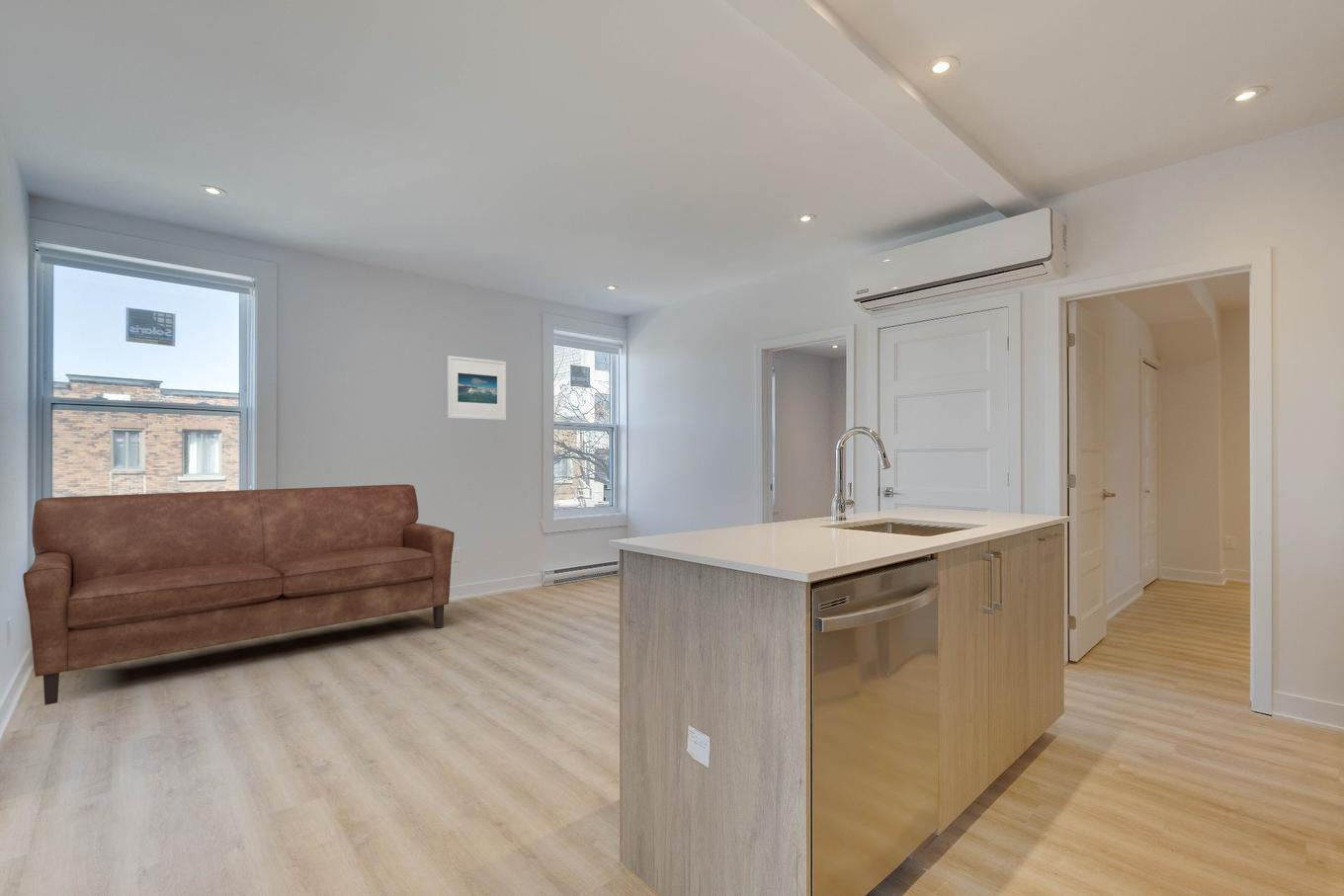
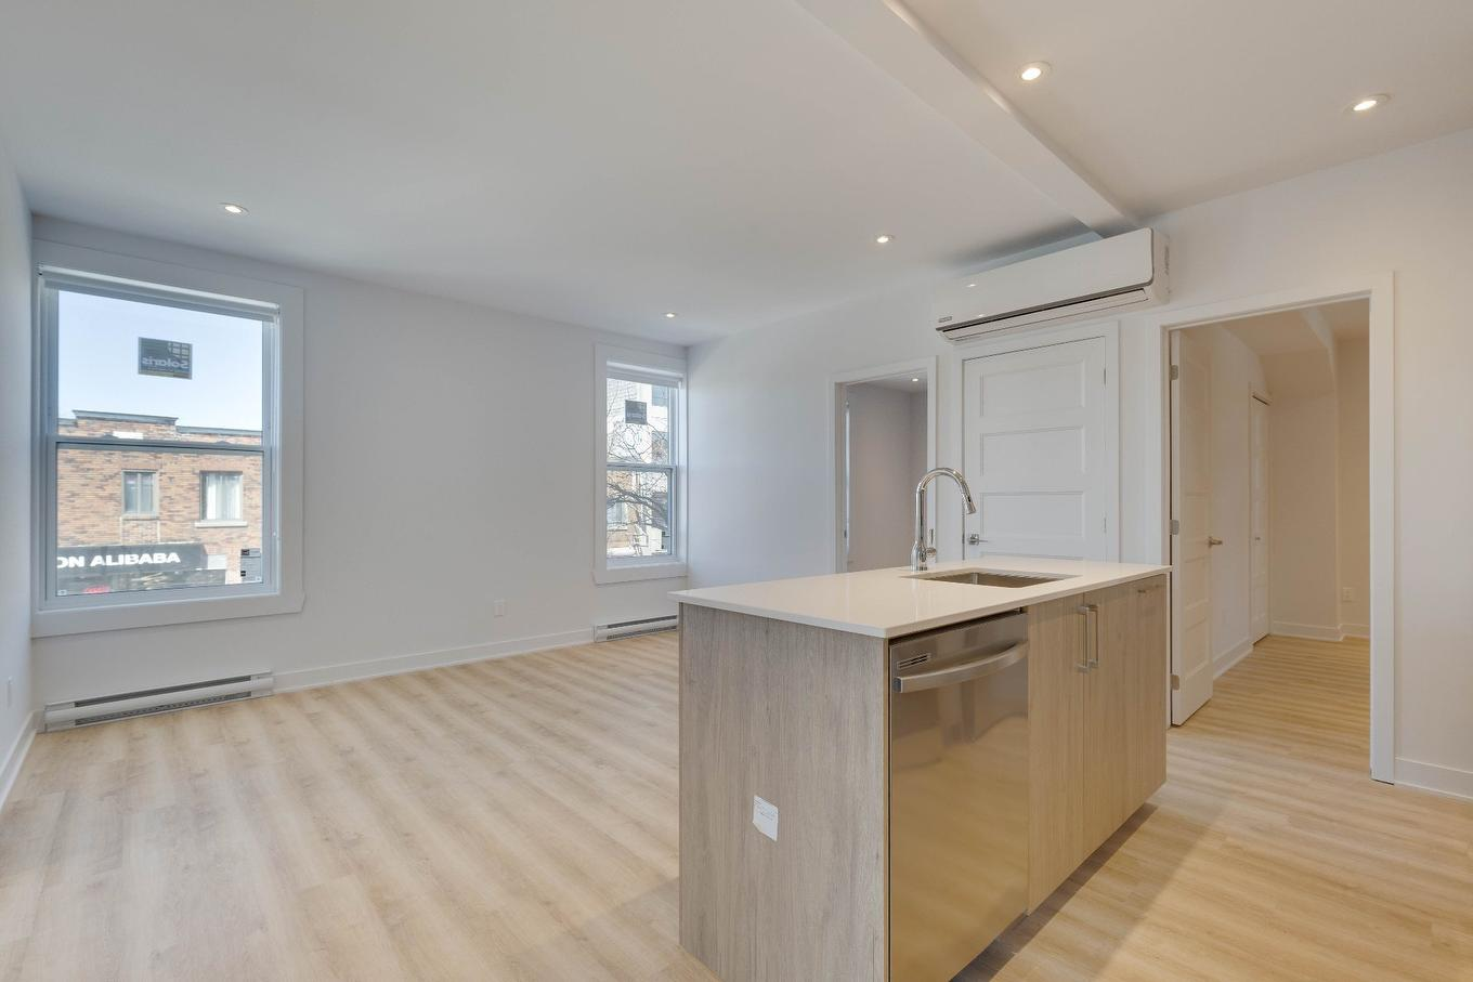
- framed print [447,355,507,421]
- sofa [22,483,456,706]
